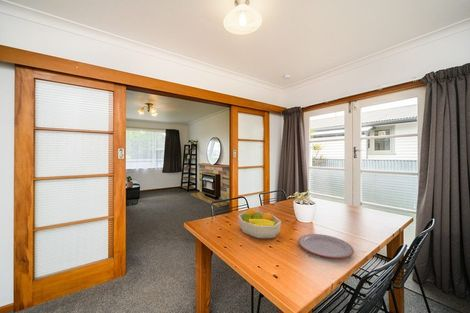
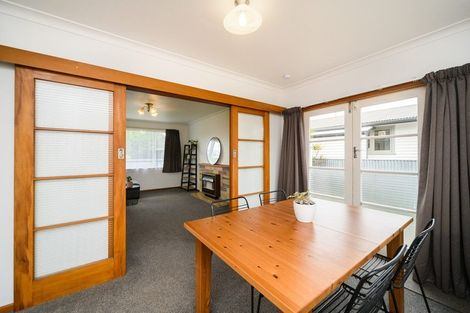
- plate [297,233,355,259]
- fruit bowl [237,207,282,240]
